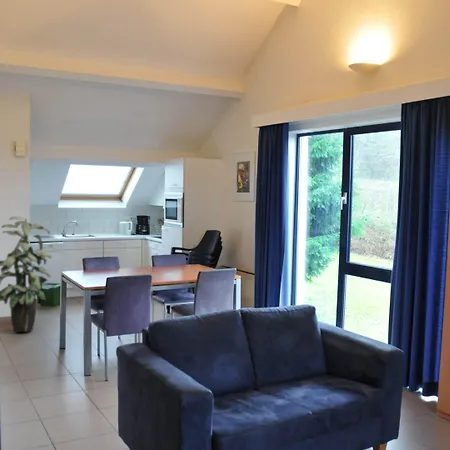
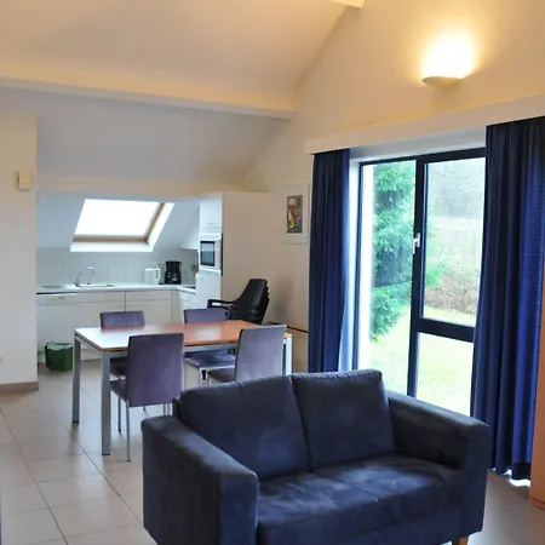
- indoor plant [0,215,53,333]
